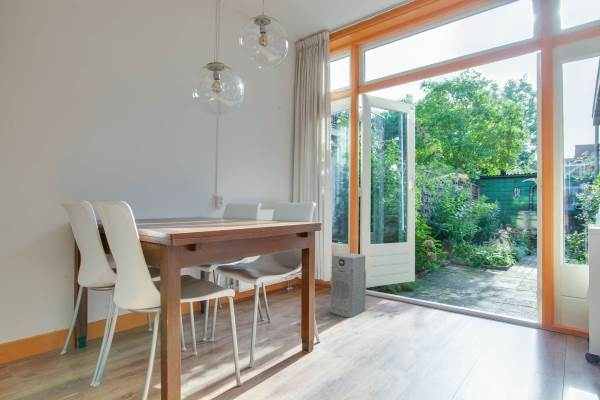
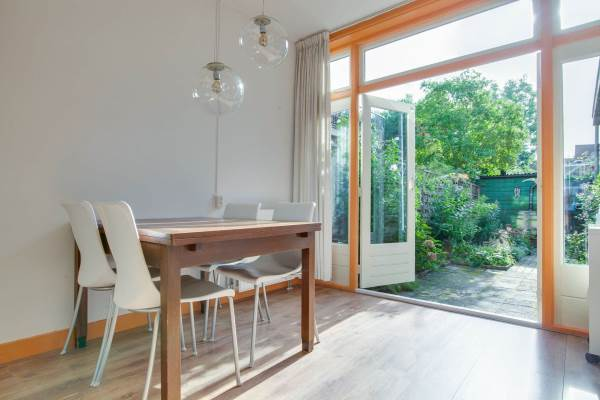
- air purifier [329,252,367,318]
